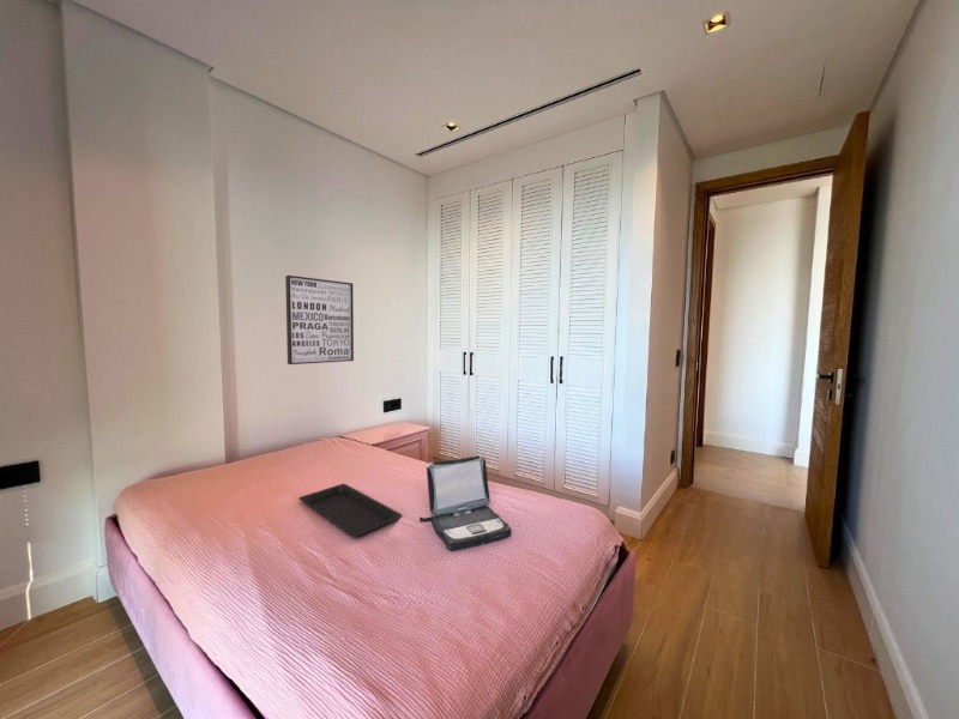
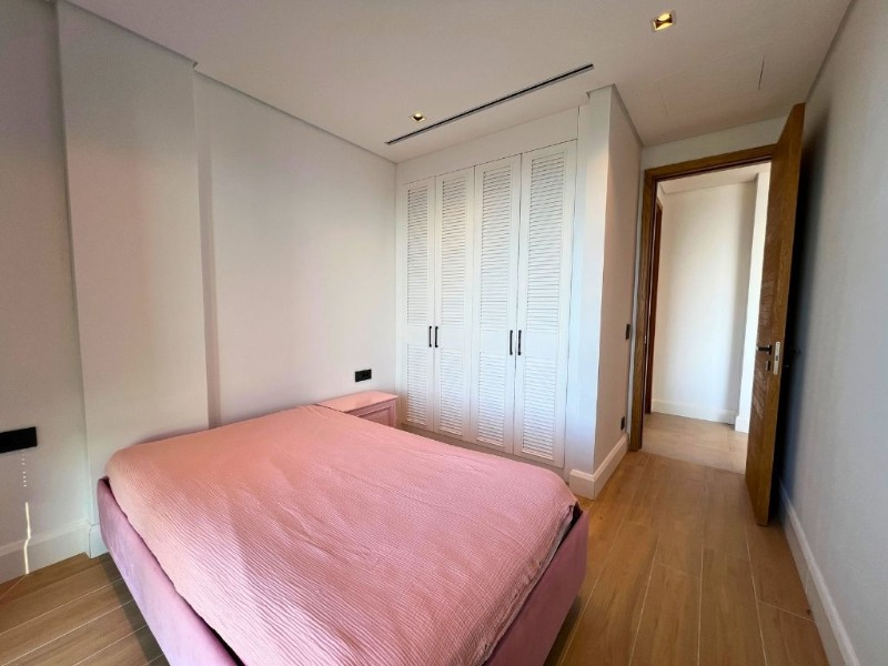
- laptop [418,454,513,552]
- serving tray [297,483,403,538]
- wall art [284,274,355,365]
